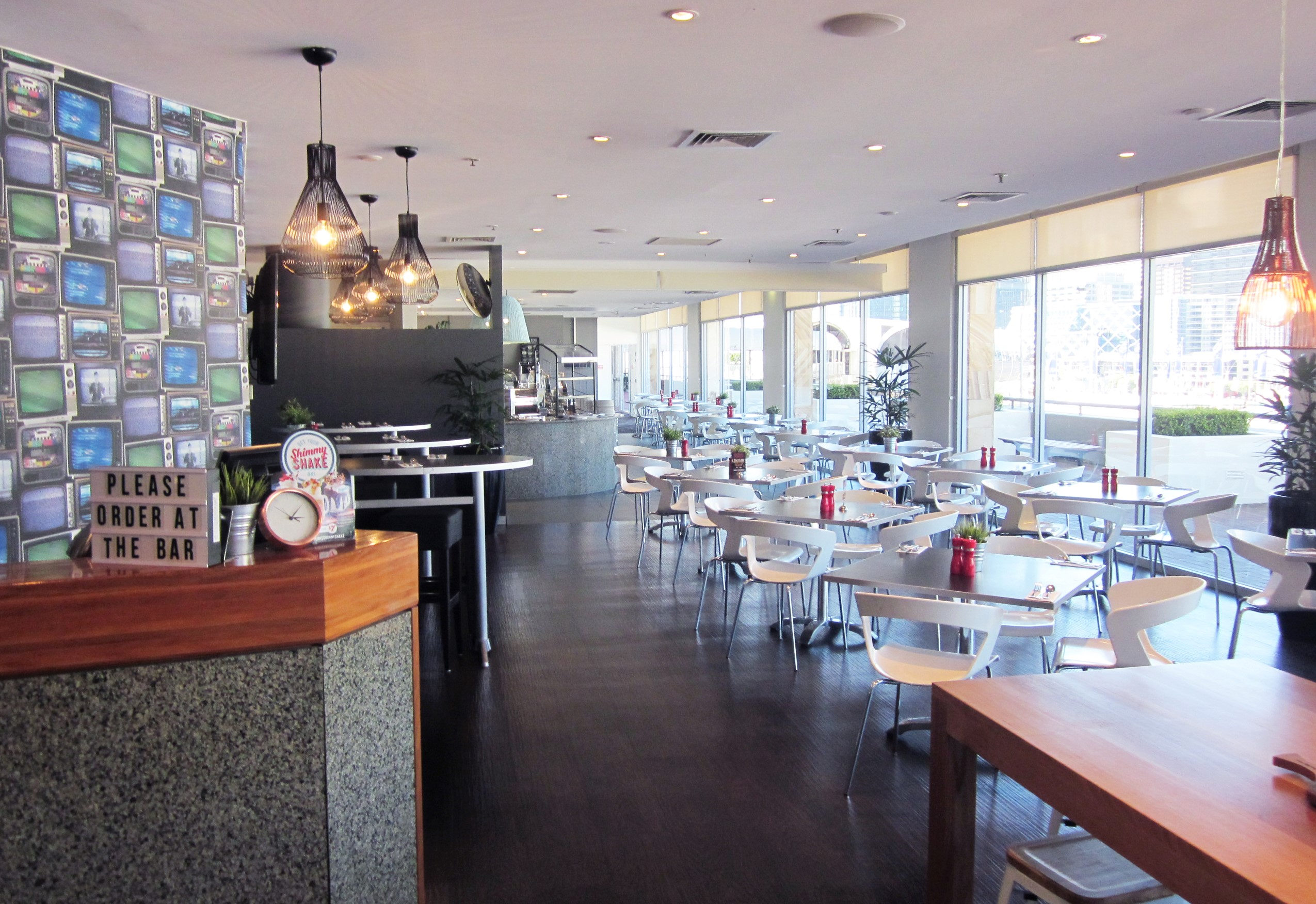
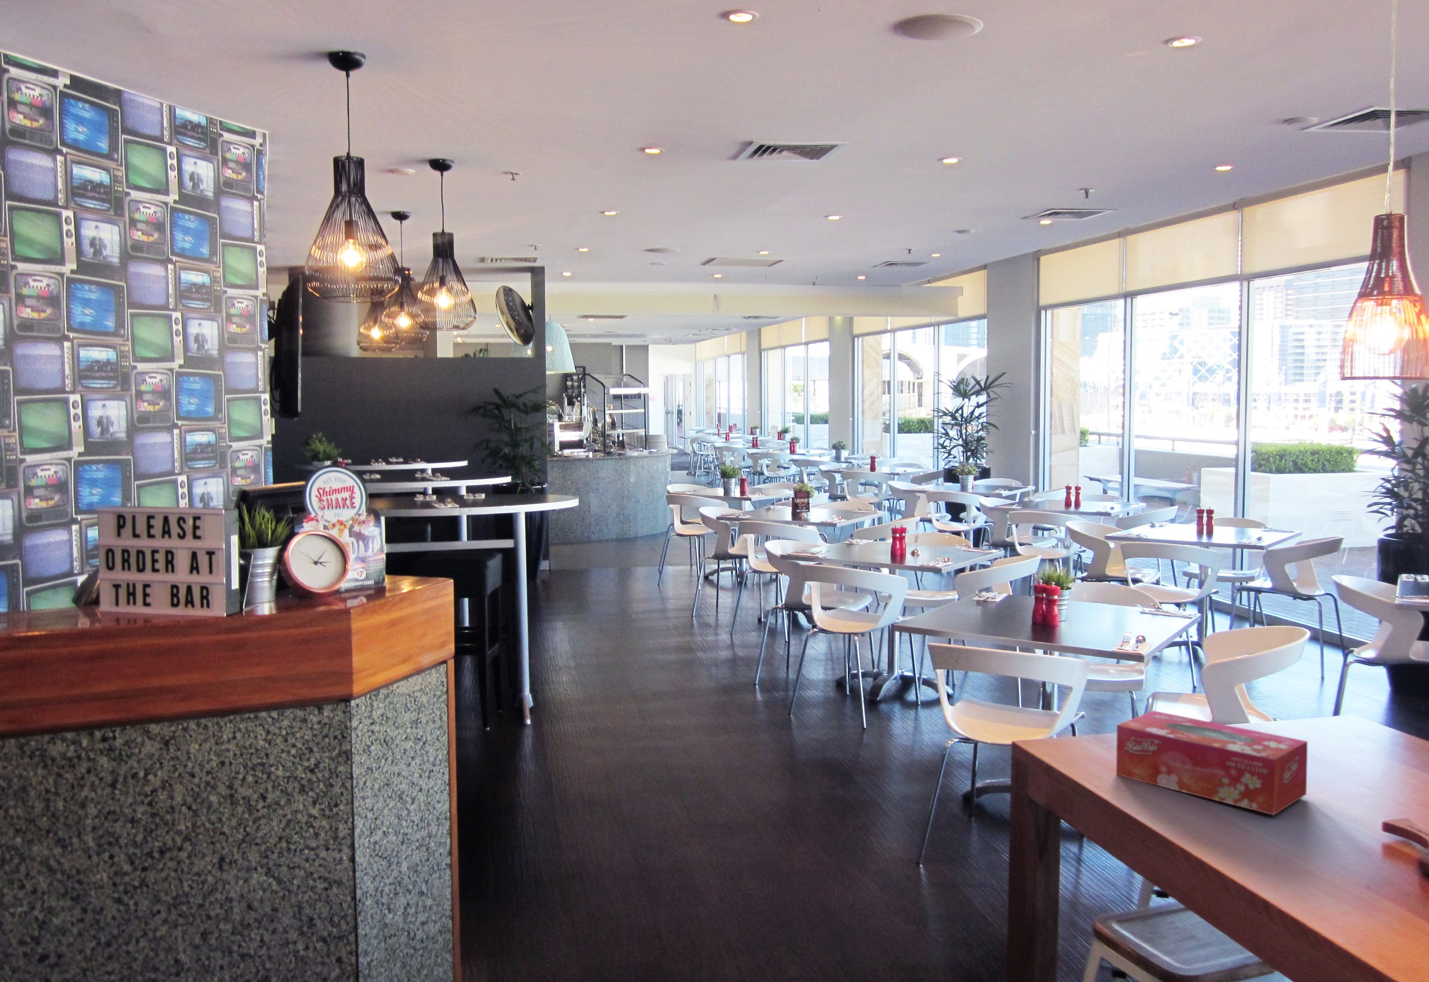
+ tissue box [1116,710,1308,816]
